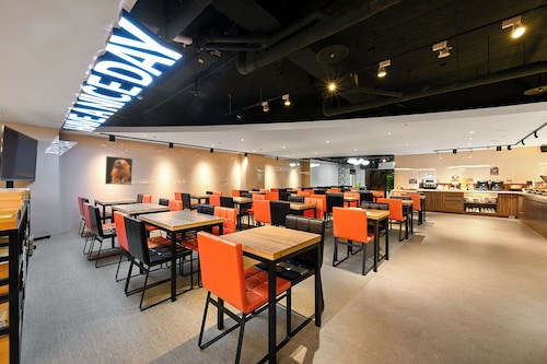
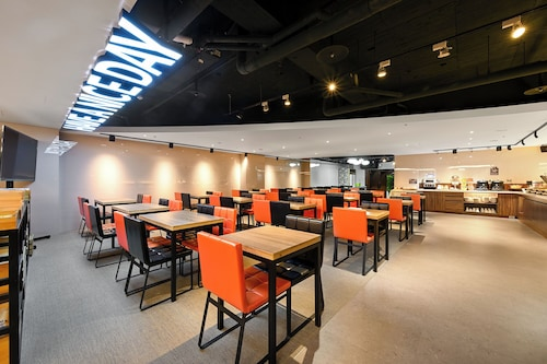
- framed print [104,155,133,186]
